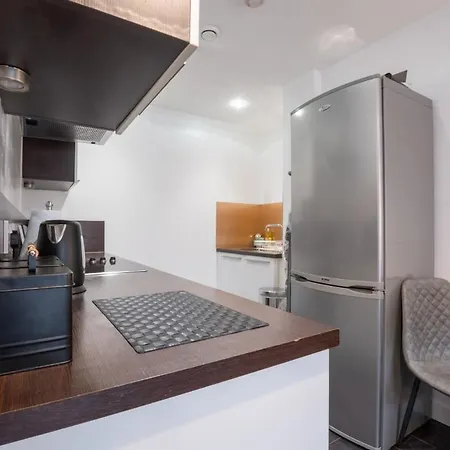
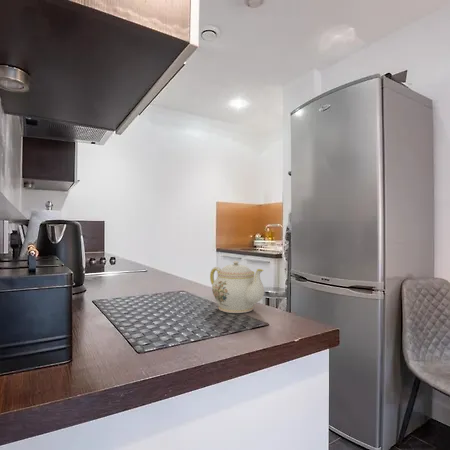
+ teapot [209,260,265,314]
